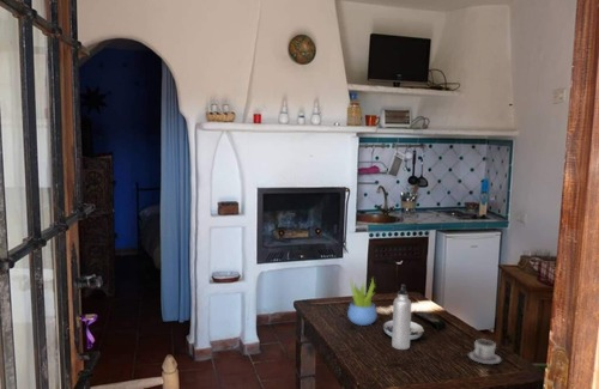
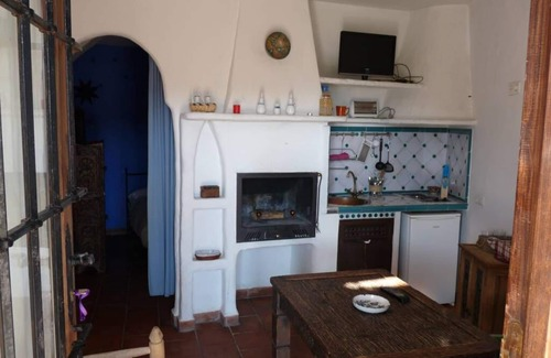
- water bottle [391,284,412,351]
- succulent plant [346,276,379,327]
- cup [467,339,503,365]
